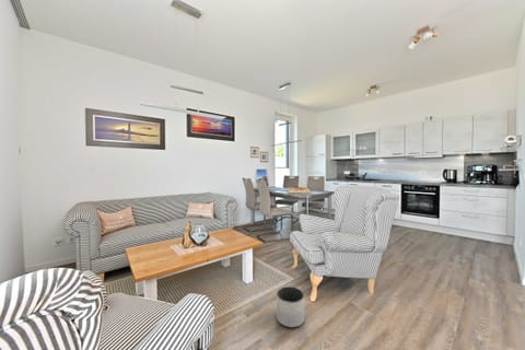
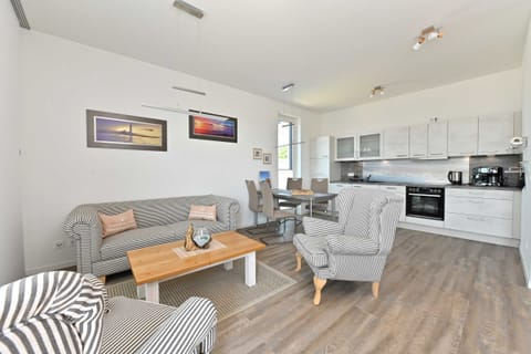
- planter [276,285,305,328]
